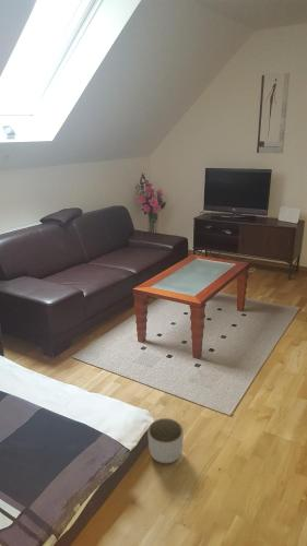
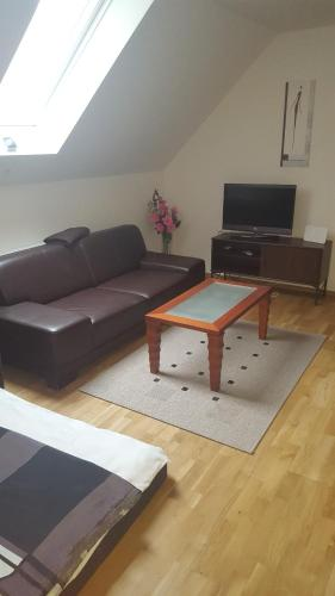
- planter [146,417,185,464]
